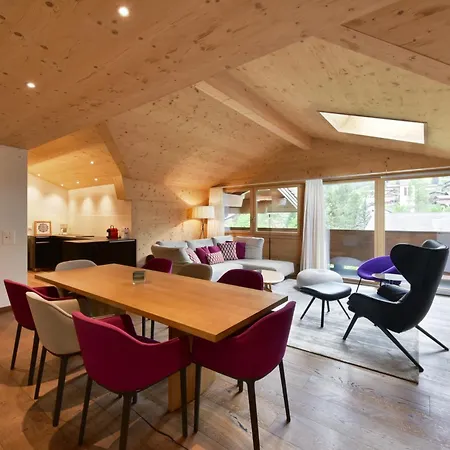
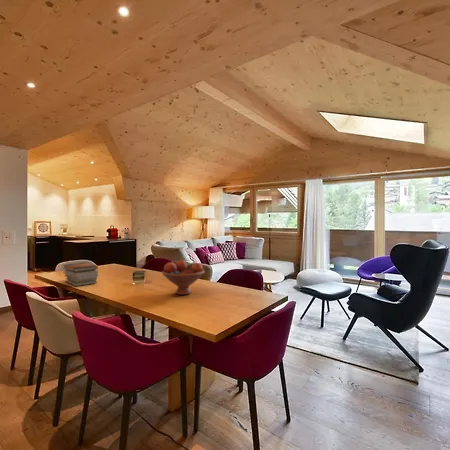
+ book stack [62,262,99,287]
+ fruit bowl [161,259,206,296]
